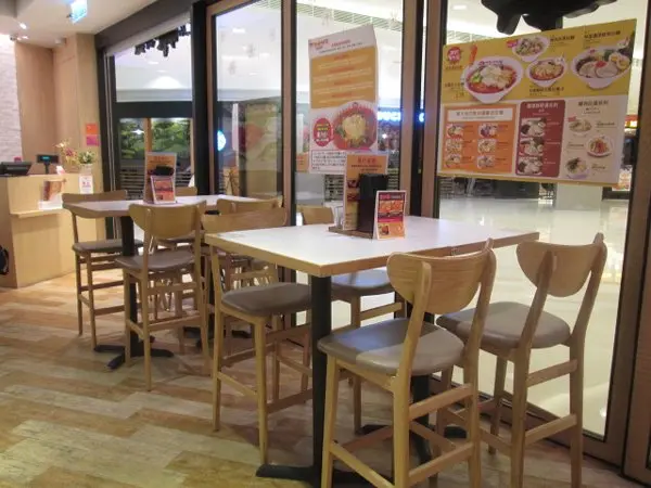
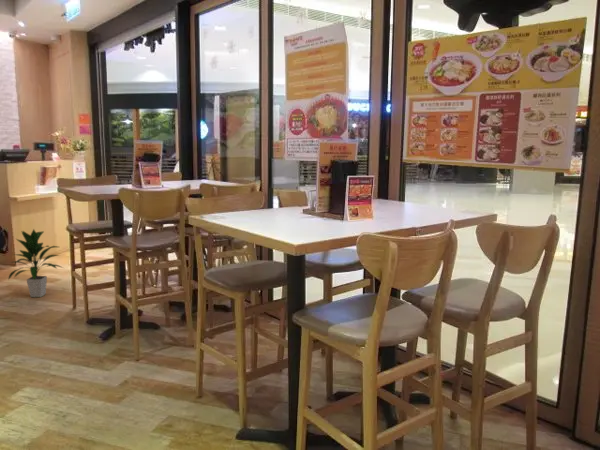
+ indoor plant [7,228,64,298]
